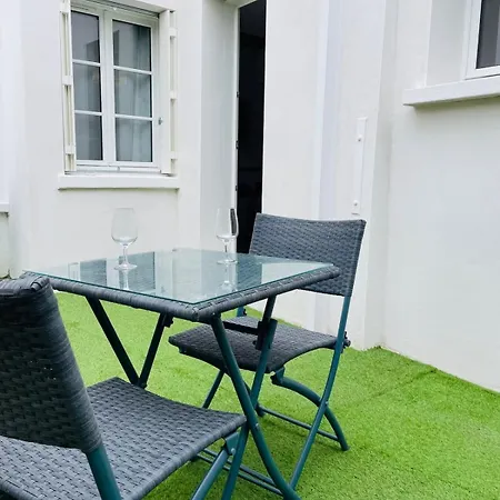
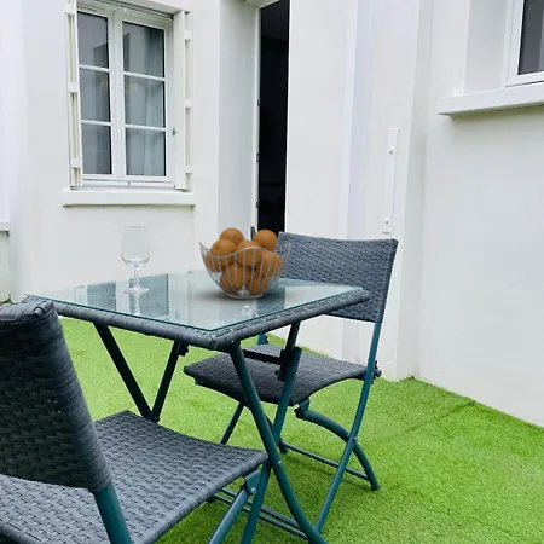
+ fruit basket [198,226,293,300]
